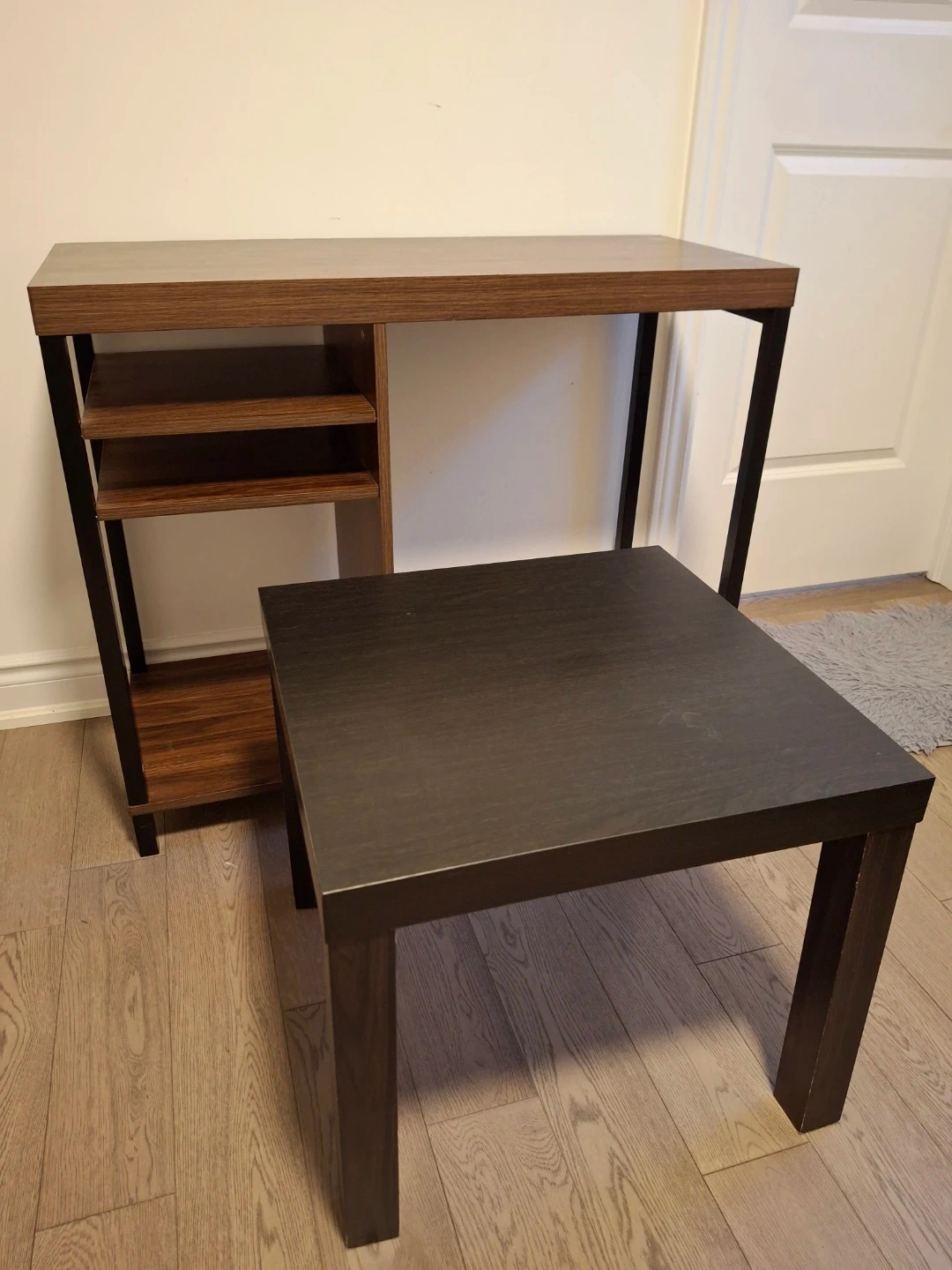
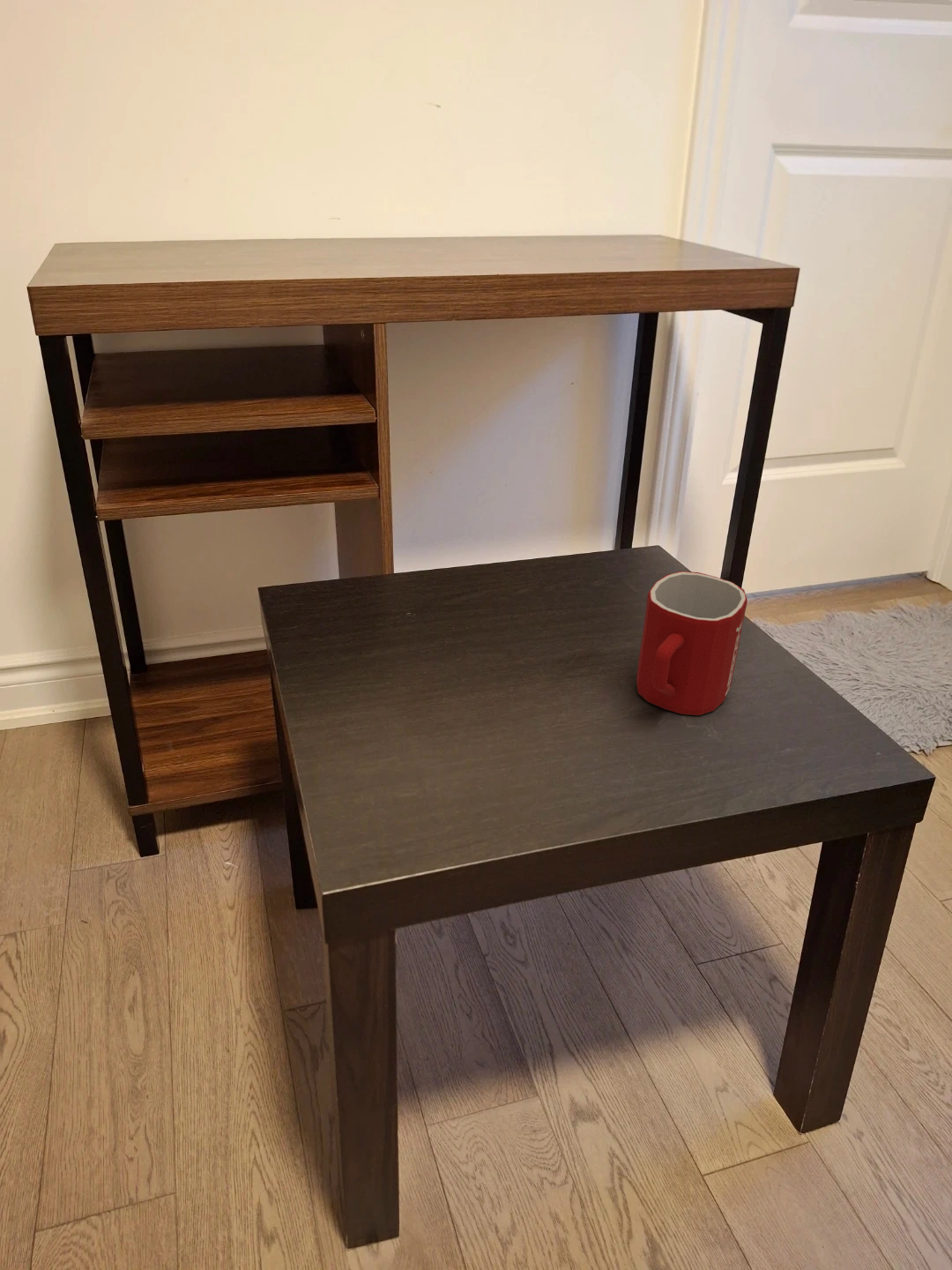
+ mug [636,571,748,716]
